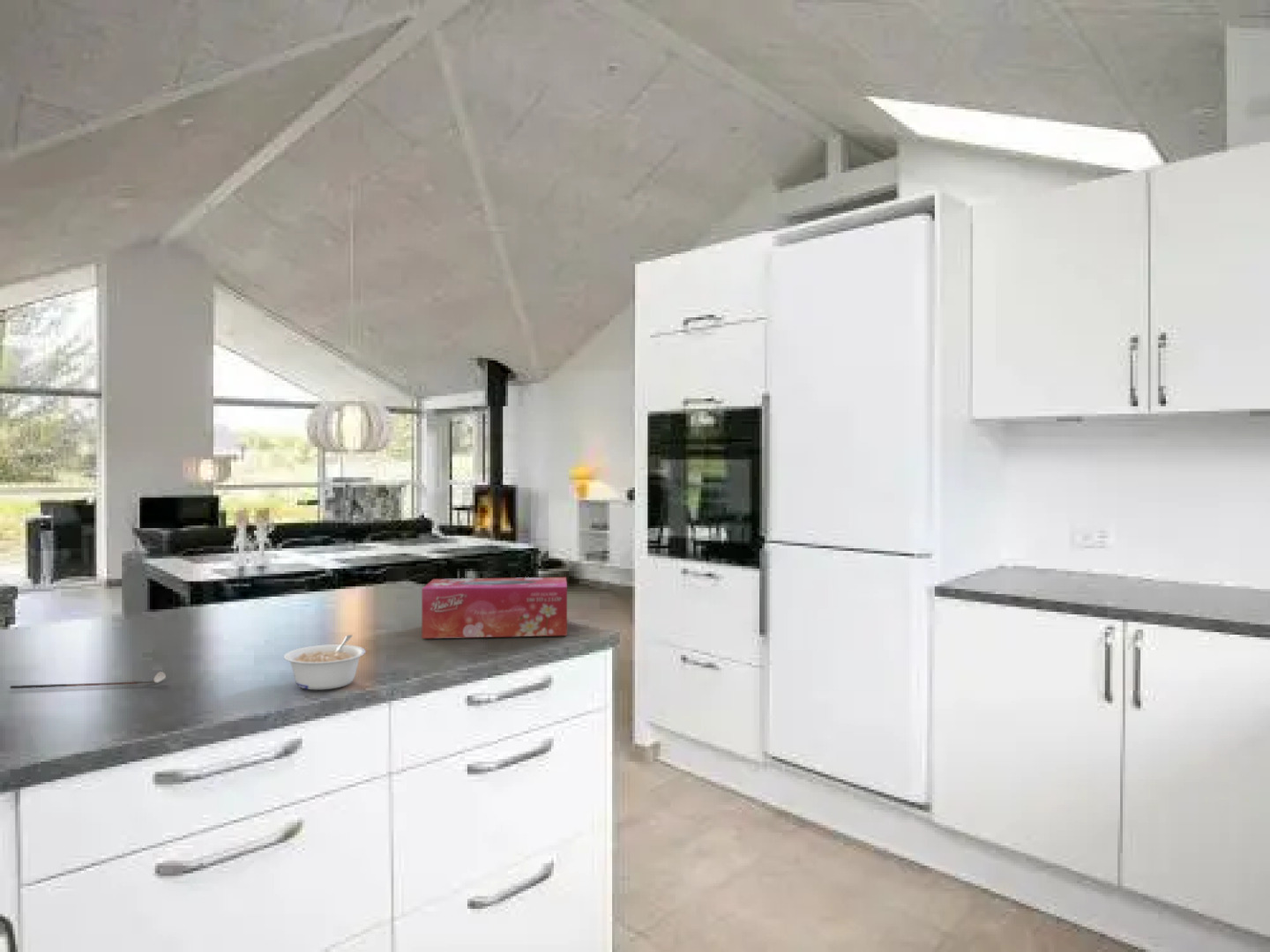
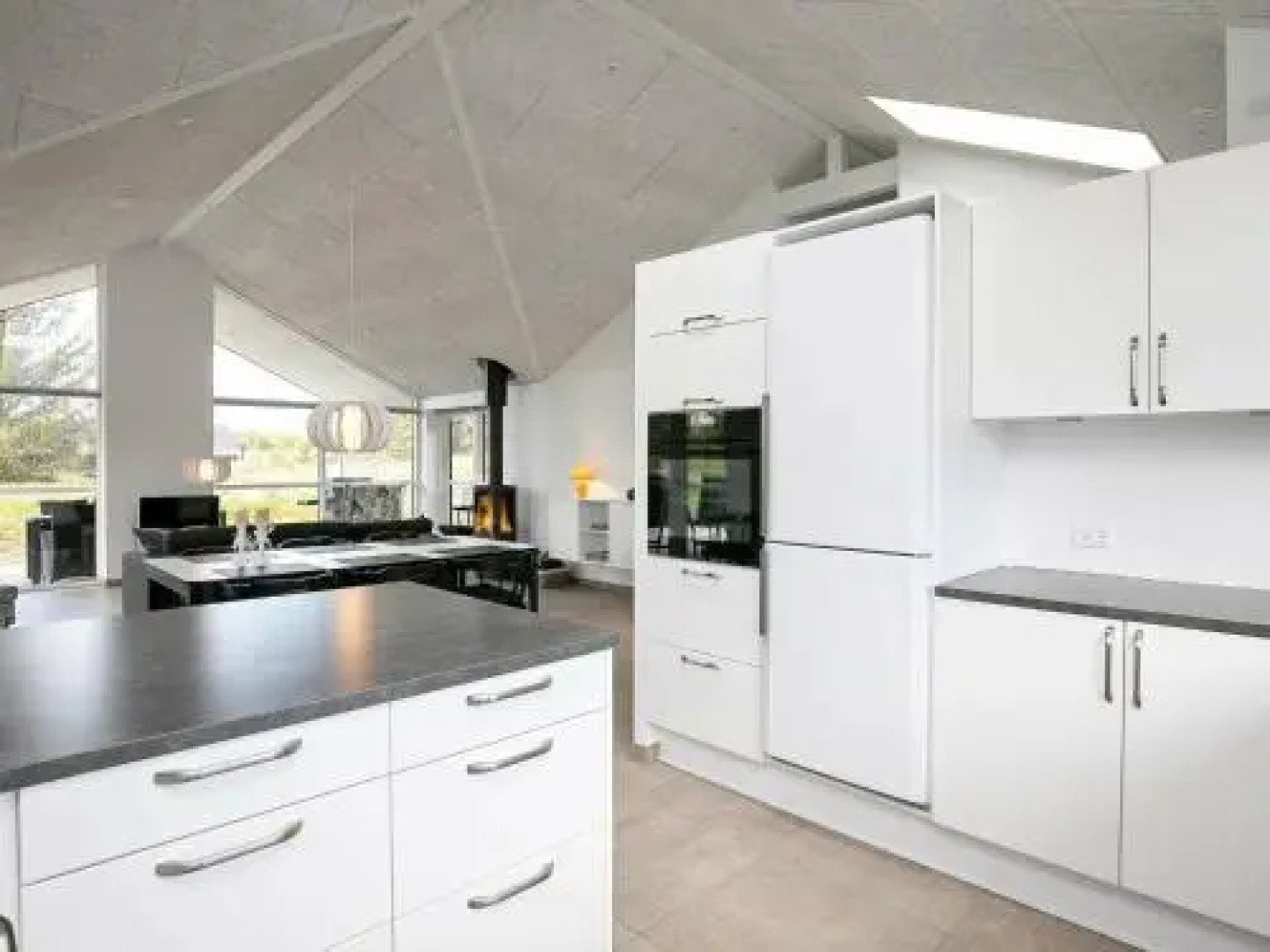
- tissue box [421,576,568,639]
- legume [283,634,367,690]
- stirrer [9,671,167,689]
